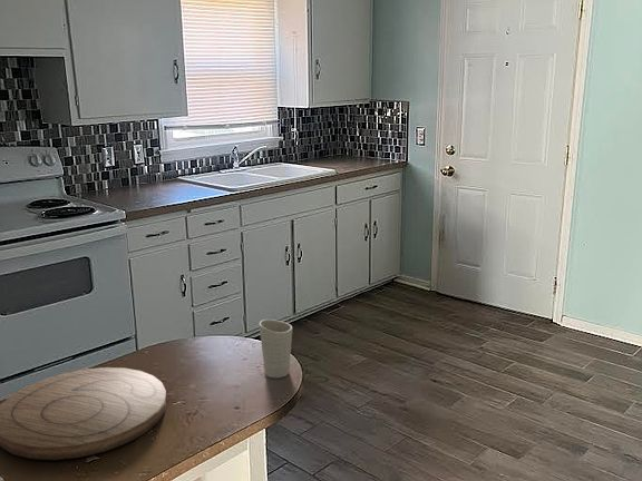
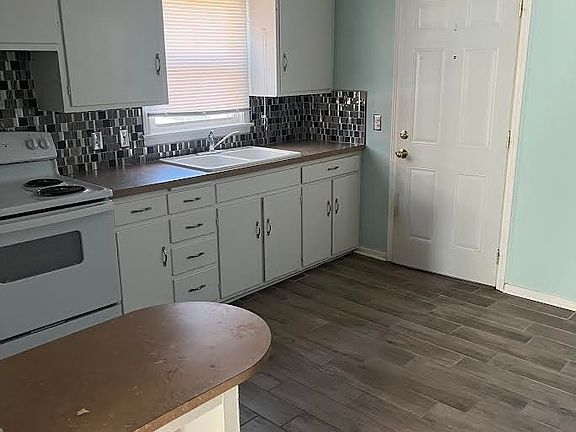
- cup [257,318,293,379]
- cutting board [0,366,167,461]
